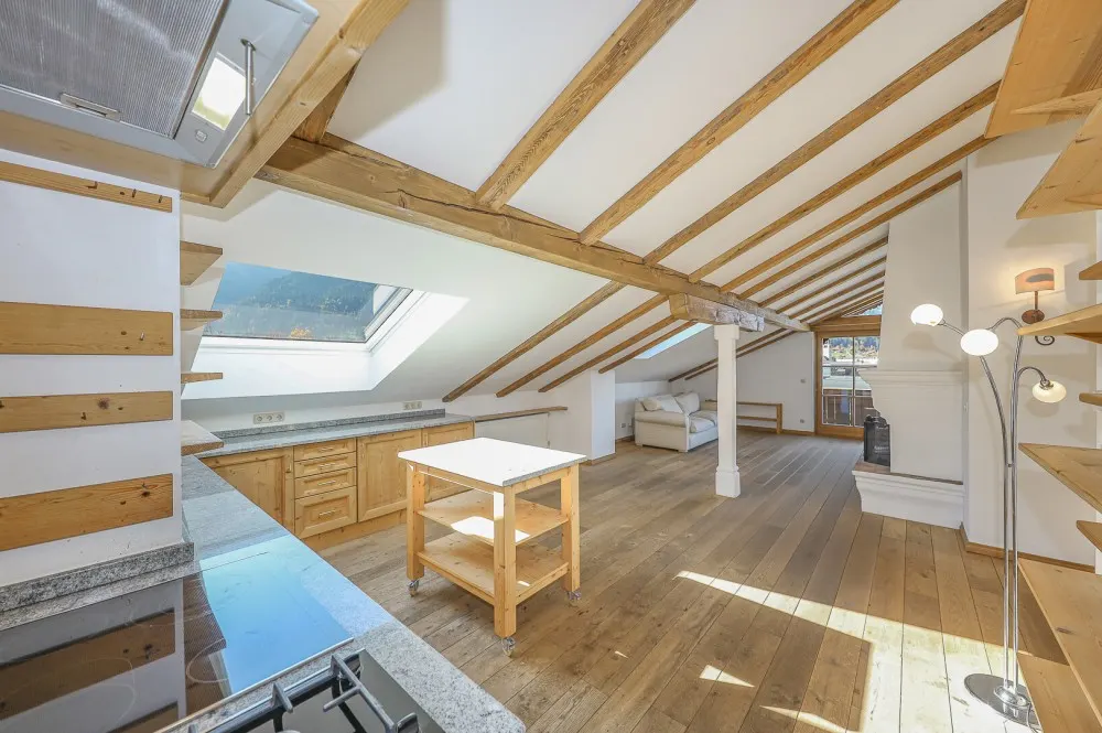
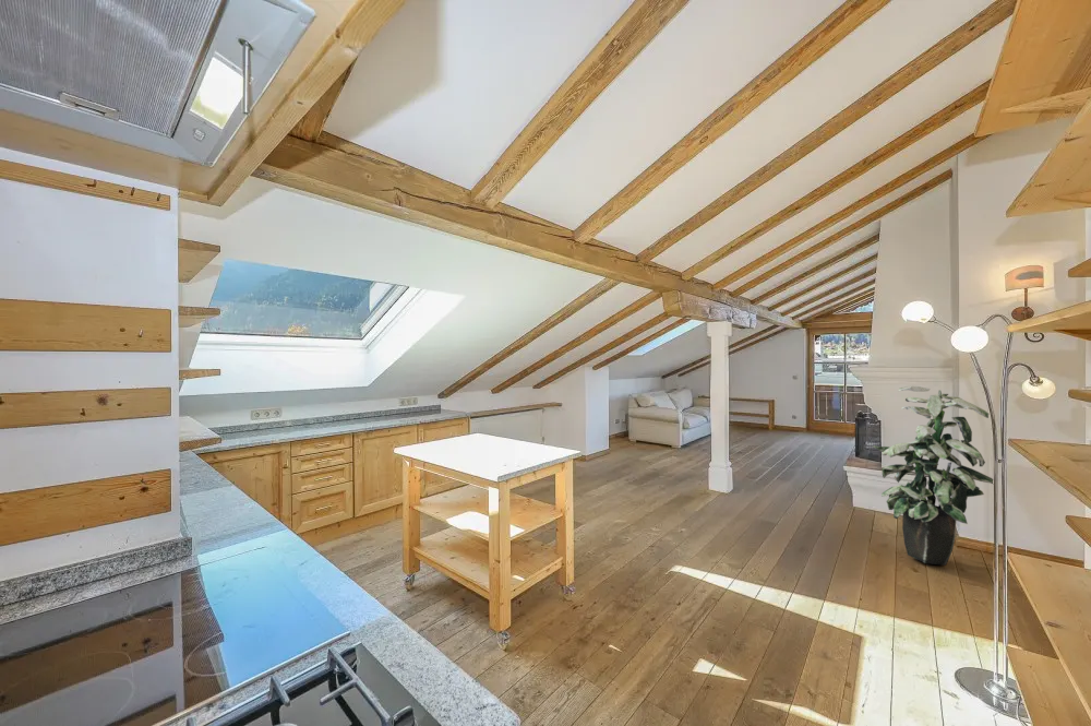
+ indoor plant [872,385,994,567]
